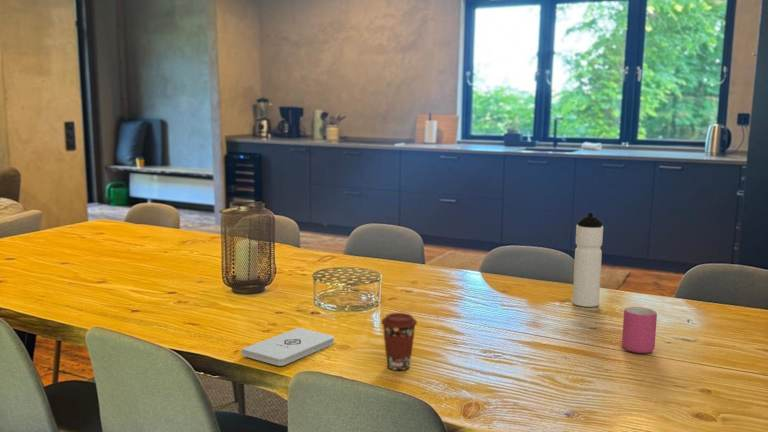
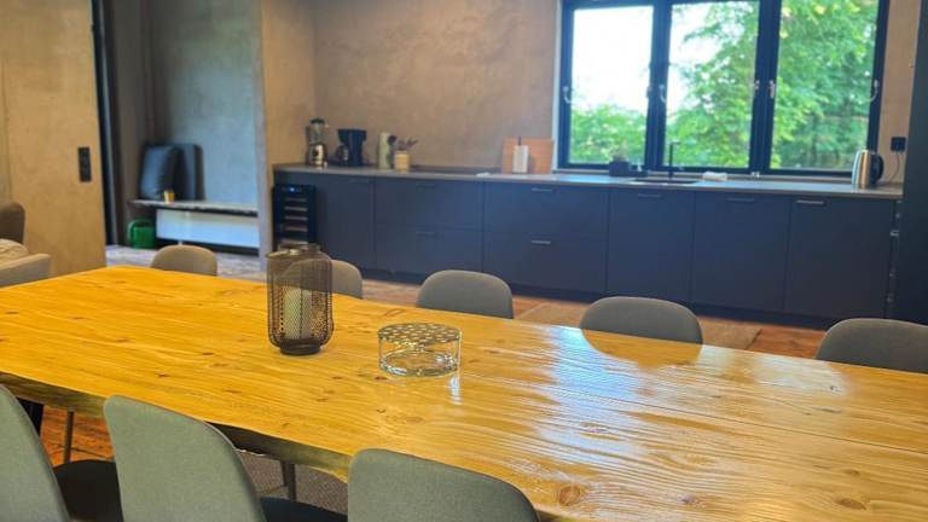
- water bottle [571,212,604,308]
- mug [621,306,658,354]
- notepad [241,327,335,367]
- coffee cup [380,312,418,371]
